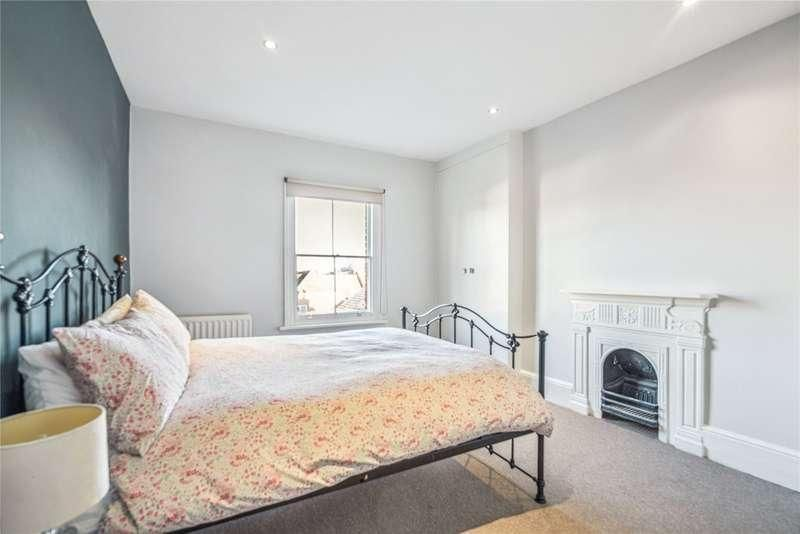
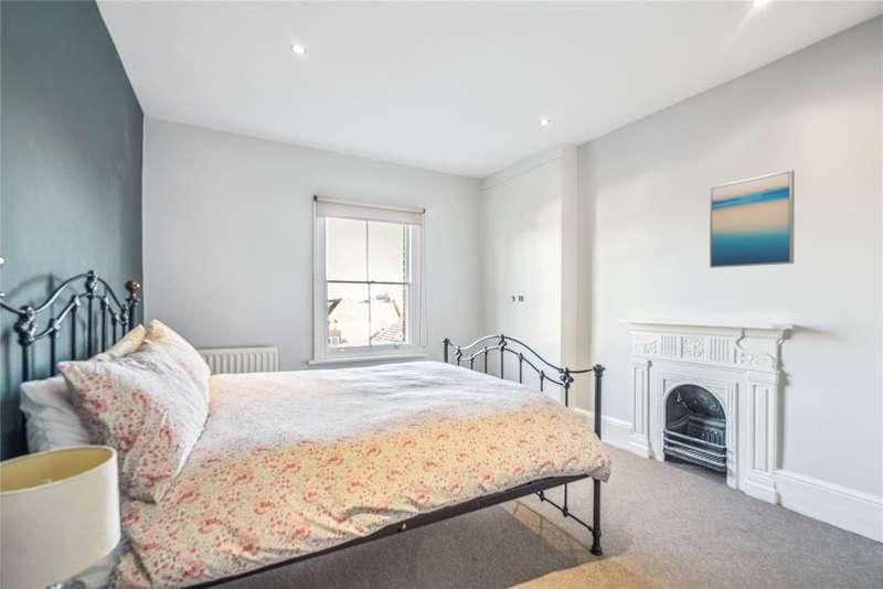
+ wall art [709,169,796,269]
